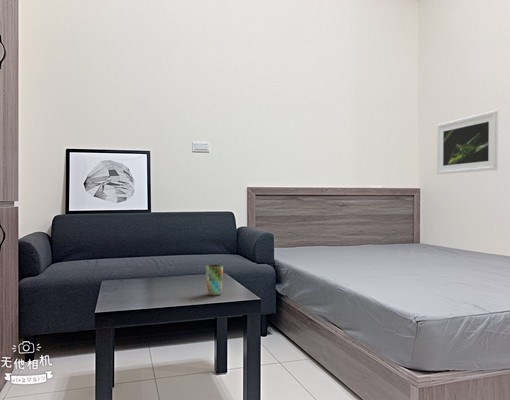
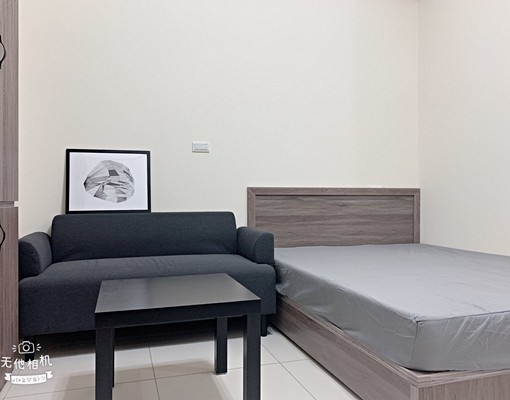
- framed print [436,109,499,175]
- cup [205,264,224,296]
